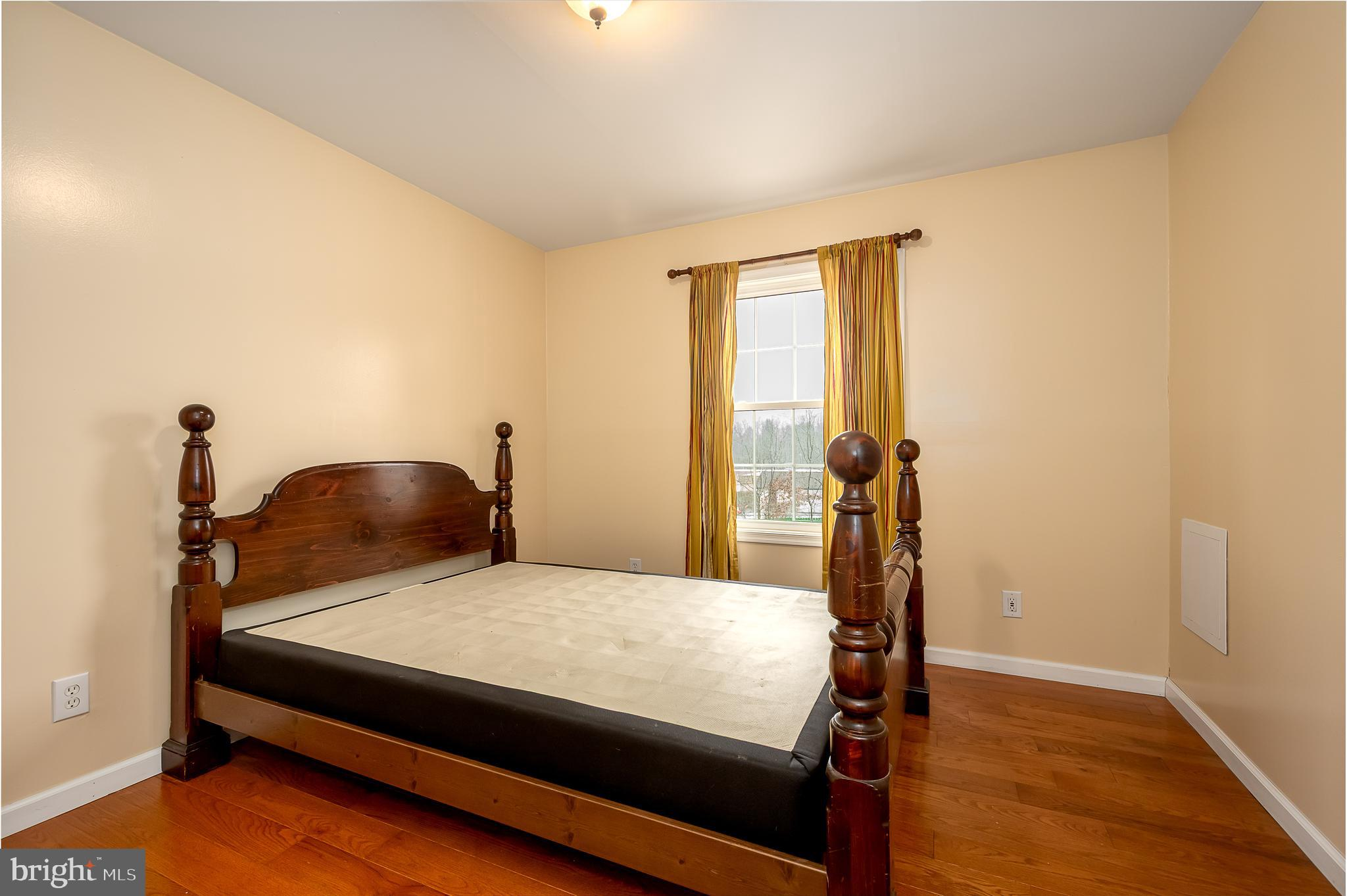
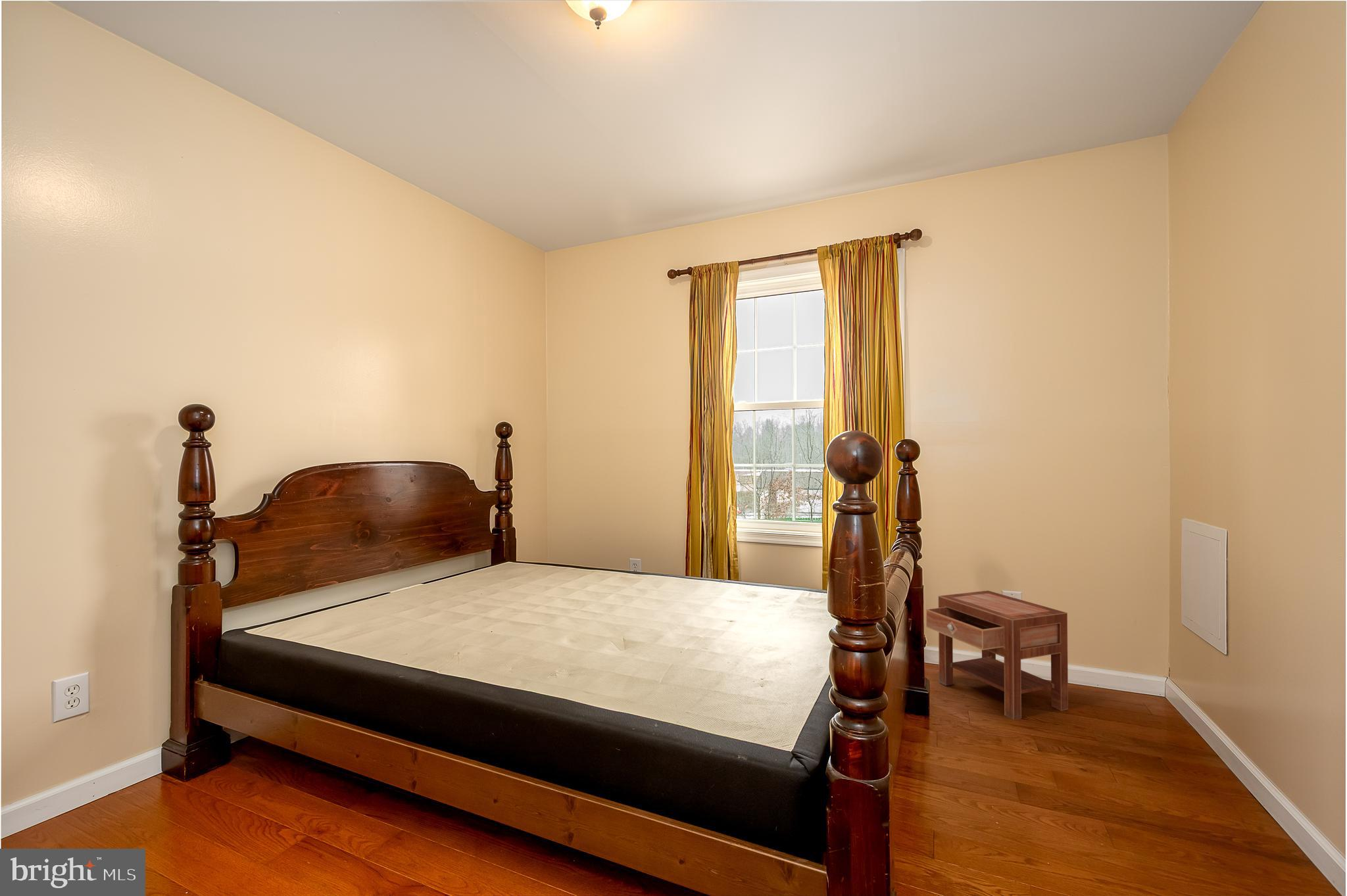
+ nightstand [925,590,1069,720]
